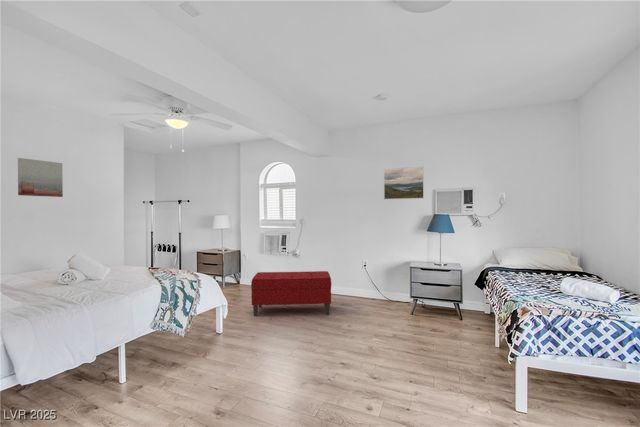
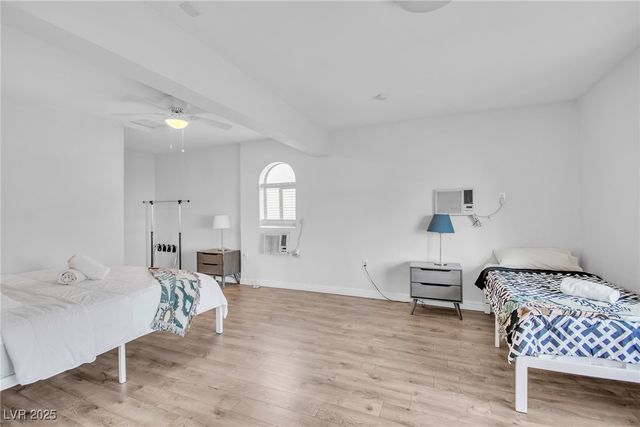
- wall art [17,157,64,198]
- bench [250,270,332,317]
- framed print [383,165,425,200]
